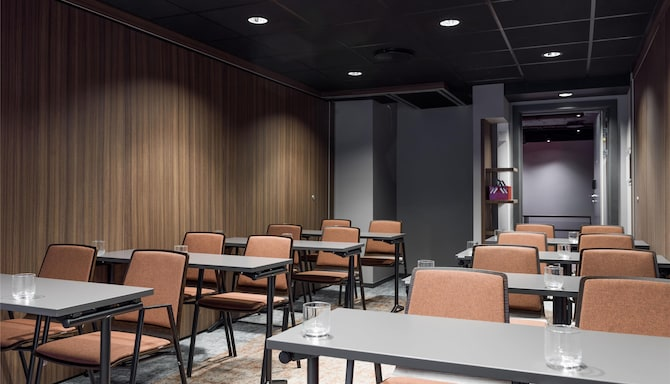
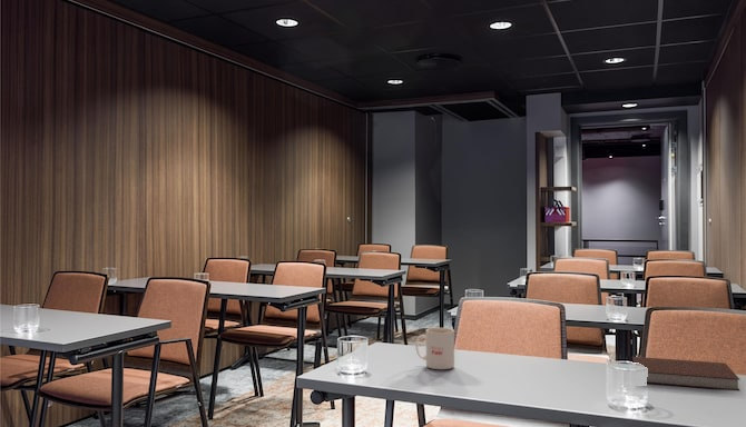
+ notebook [631,356,742,391]
+ mug [414,327,455,370]
